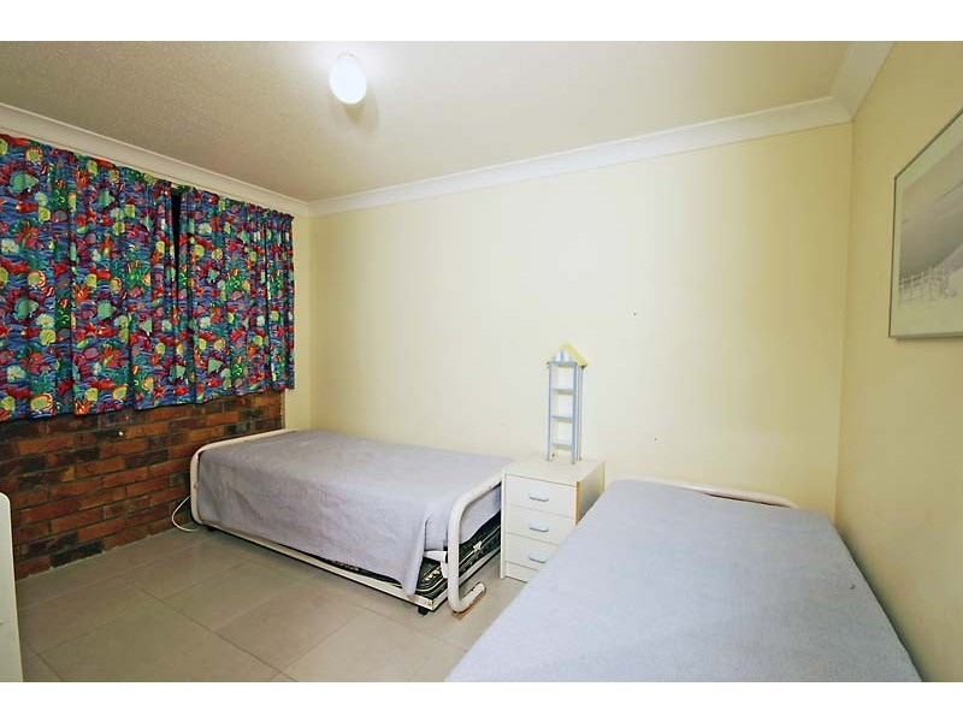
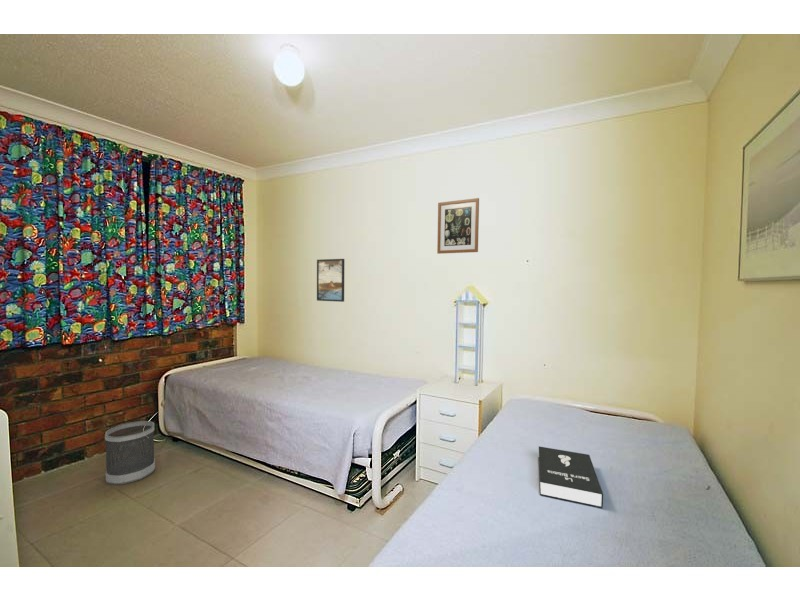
+ booklet [537,446,604,509]
+ wall art [436,197,480,255]
+ wastebasket [104,420,156,486]
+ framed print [316,258,345,303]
